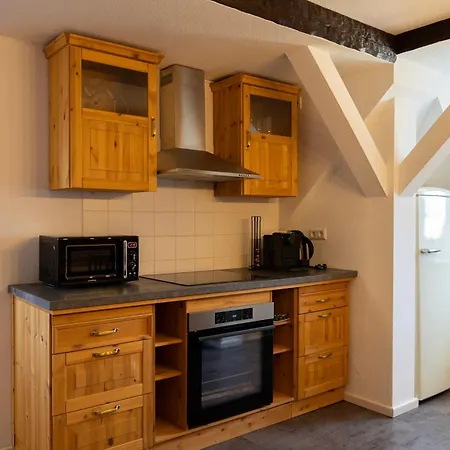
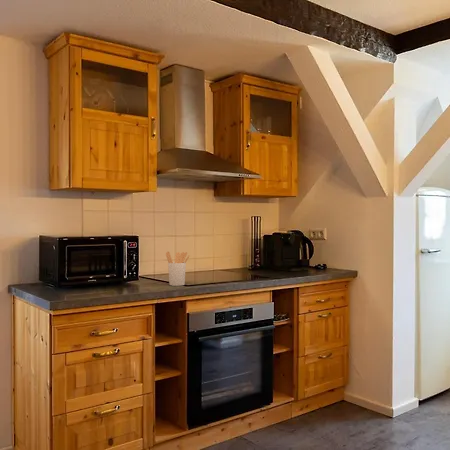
+ utensil holder [165,251,190,287]
